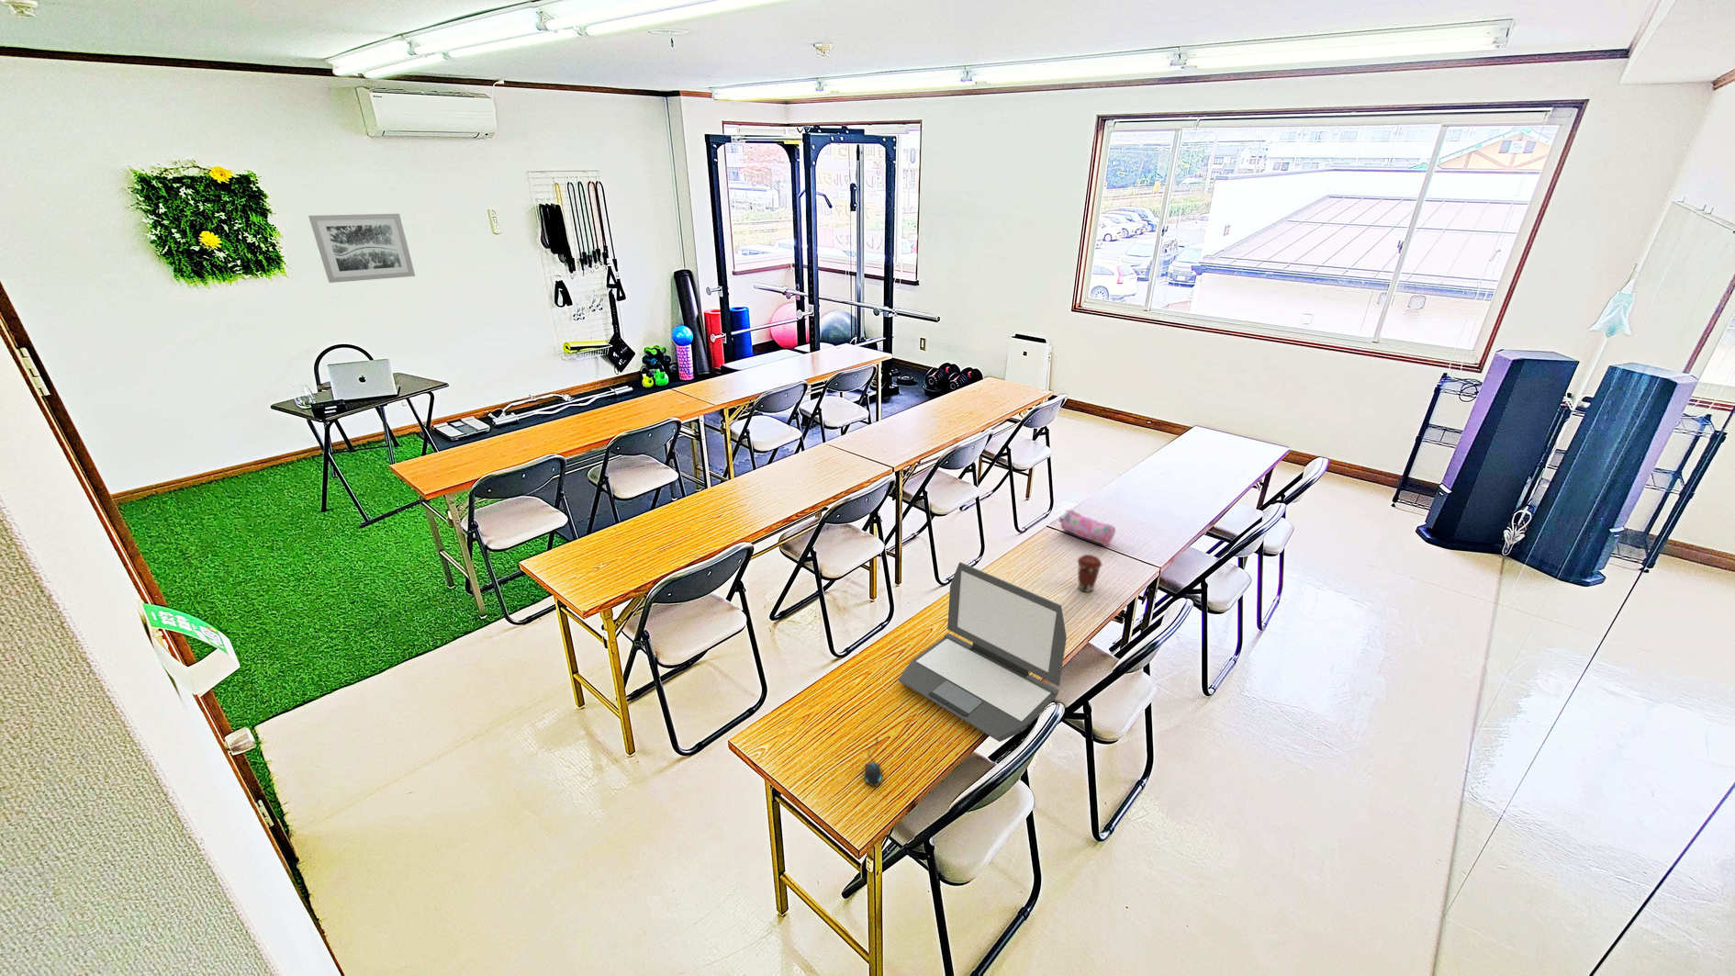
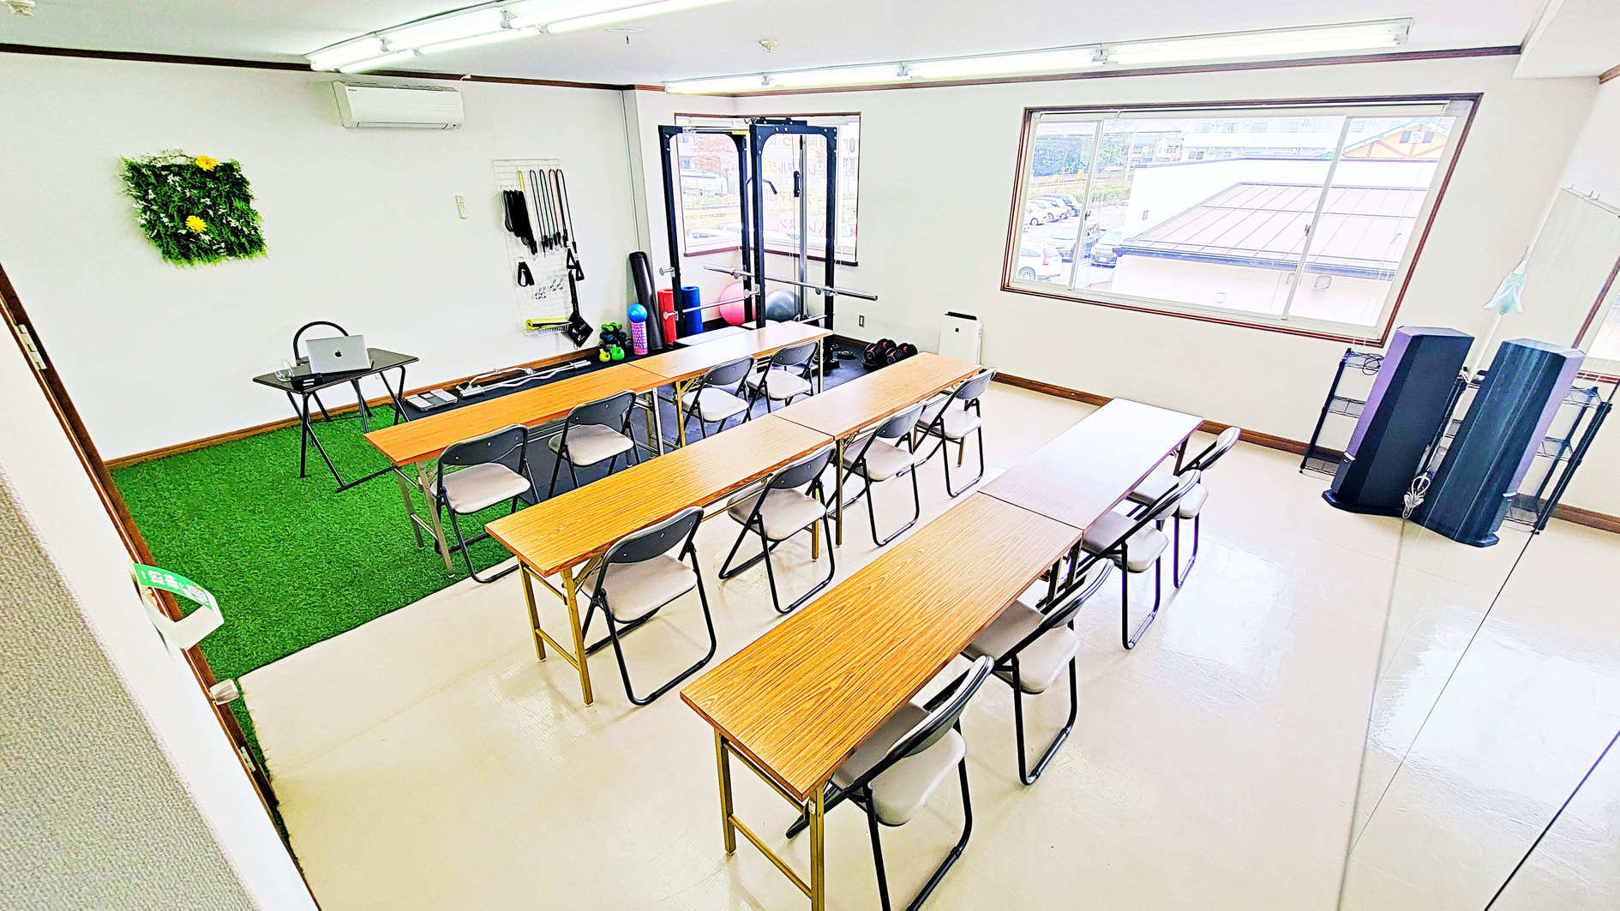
- wall art [307,213,416,284]
- laptop [897,561,1068,742]
- pencil case [1057,509,1117,547]
- mouse [863,736,883,788]
- coffee cup [1077,554,1102,593]
